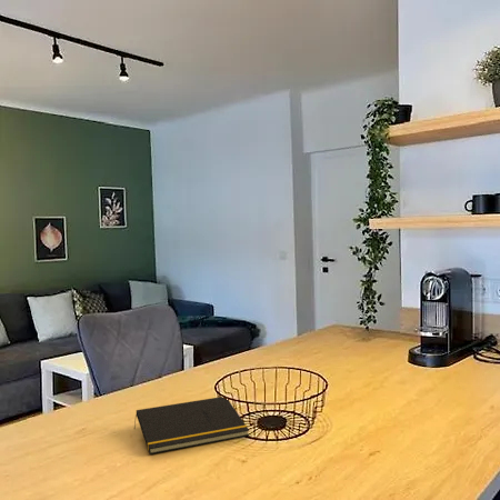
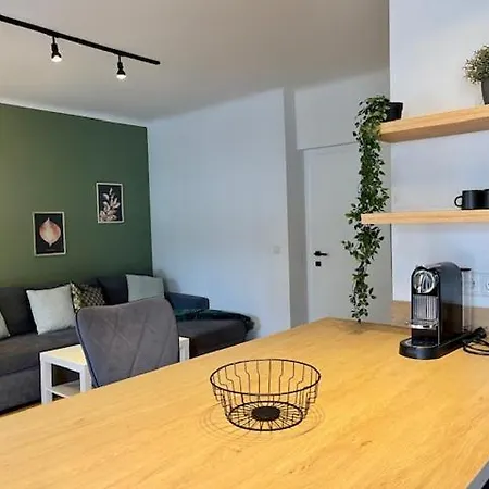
- notepad [133,396,250,456]
